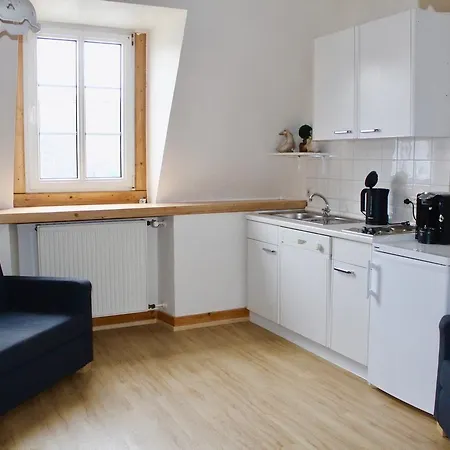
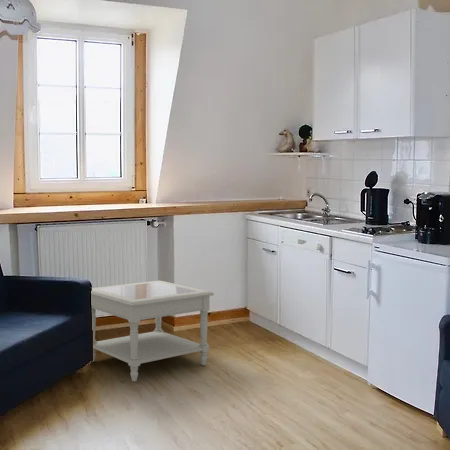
+ side table [91,279,215,382]
